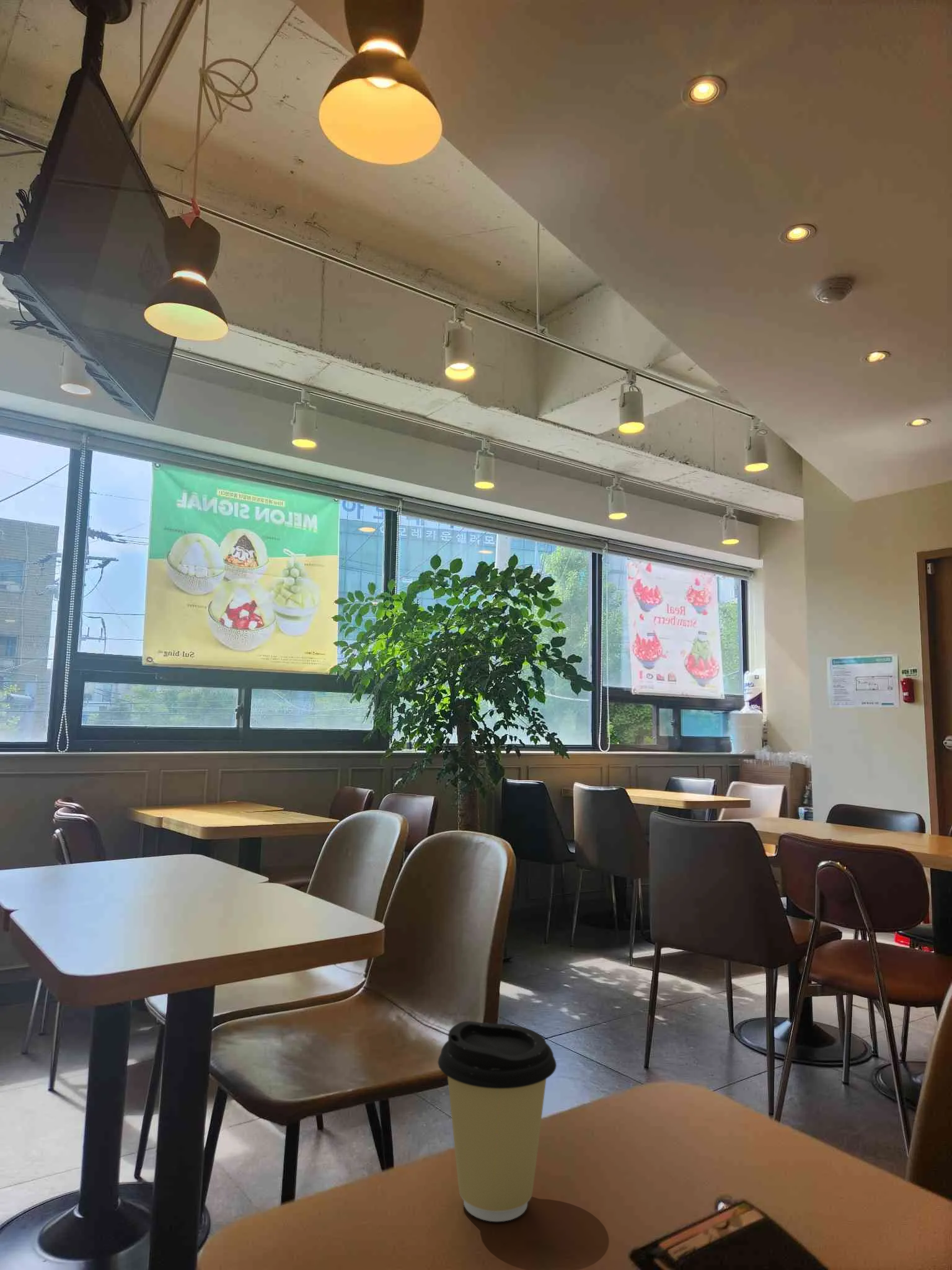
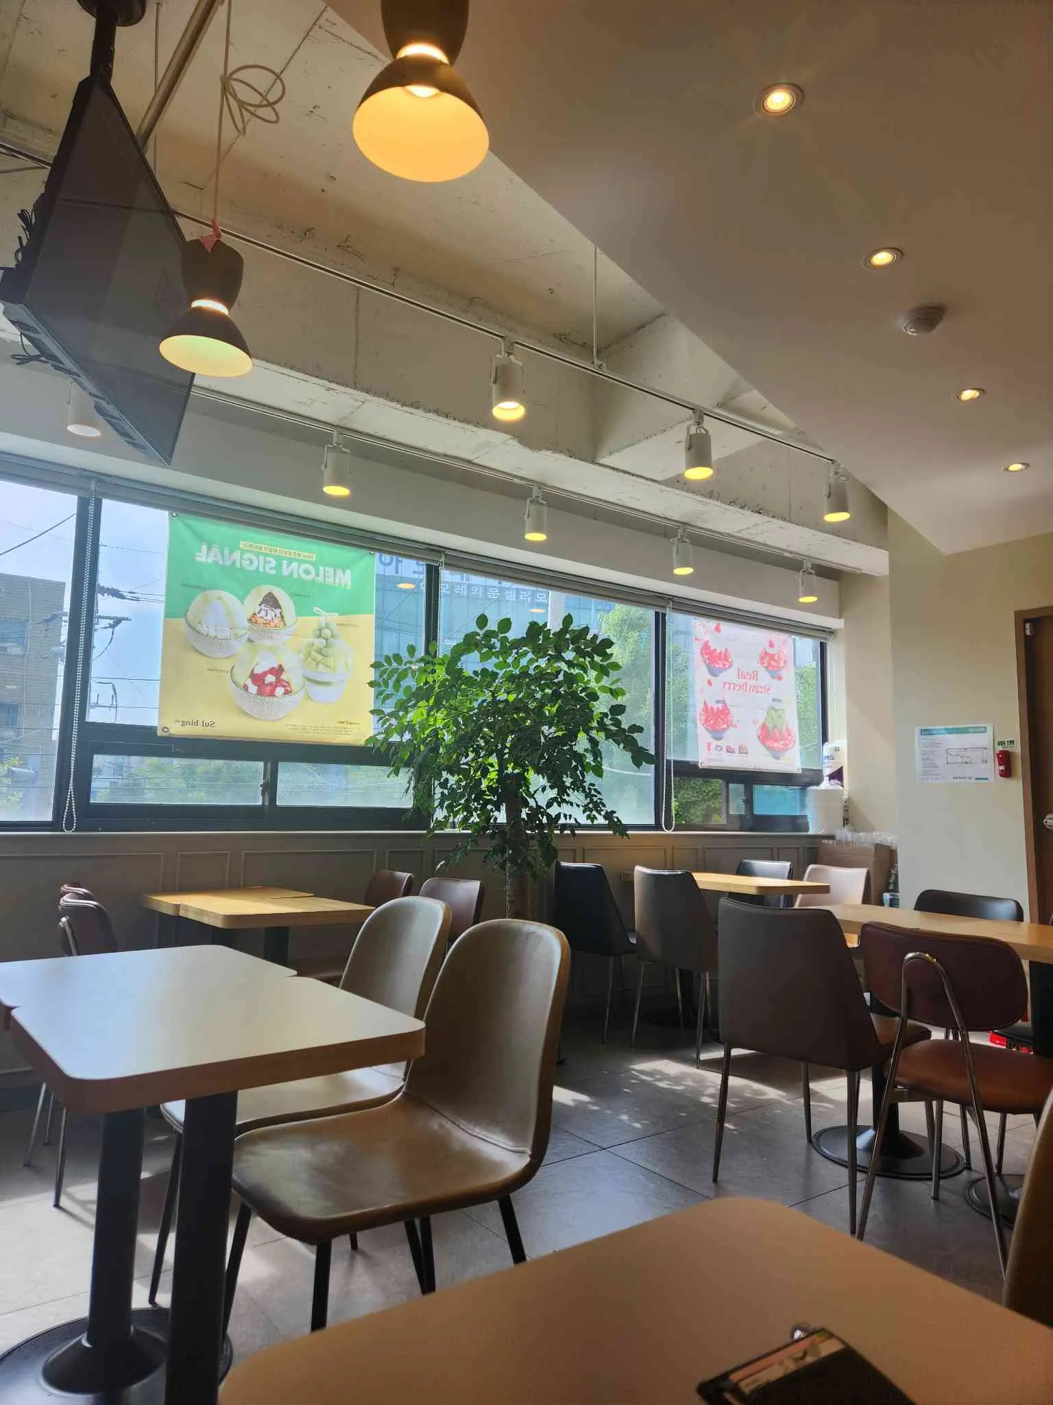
- coffee cup [437,1021,557,1222]
